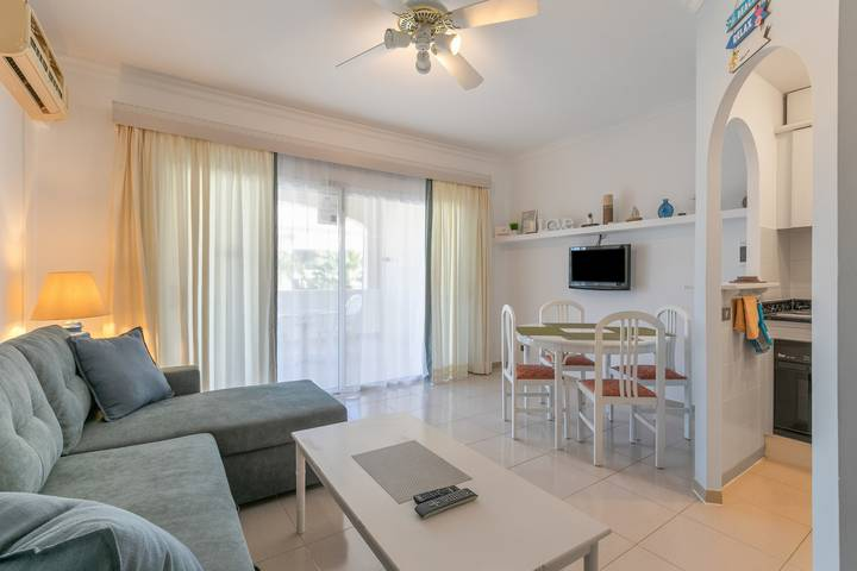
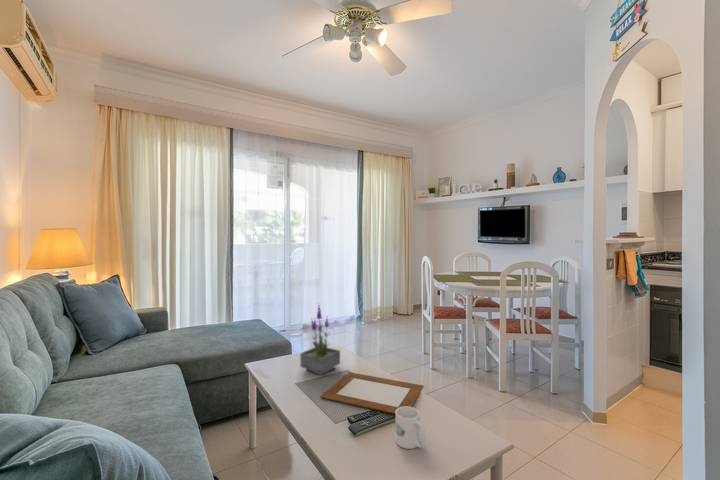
+ mug [395,406,426,450]
+ potted plant [299,303,341,376]
+ picture frame [319,371,425,415]
